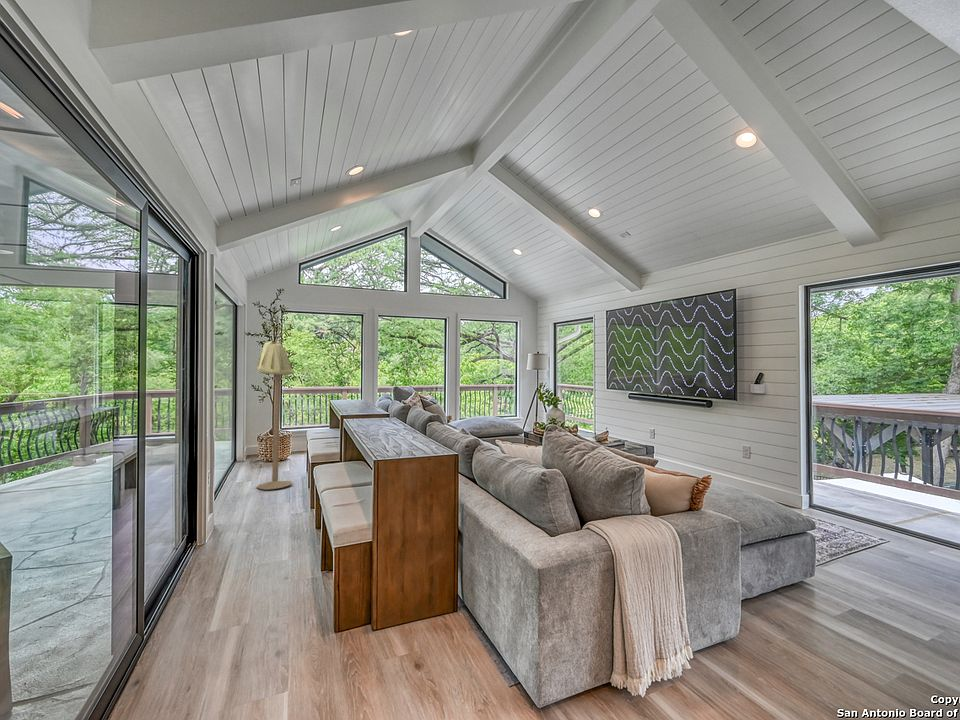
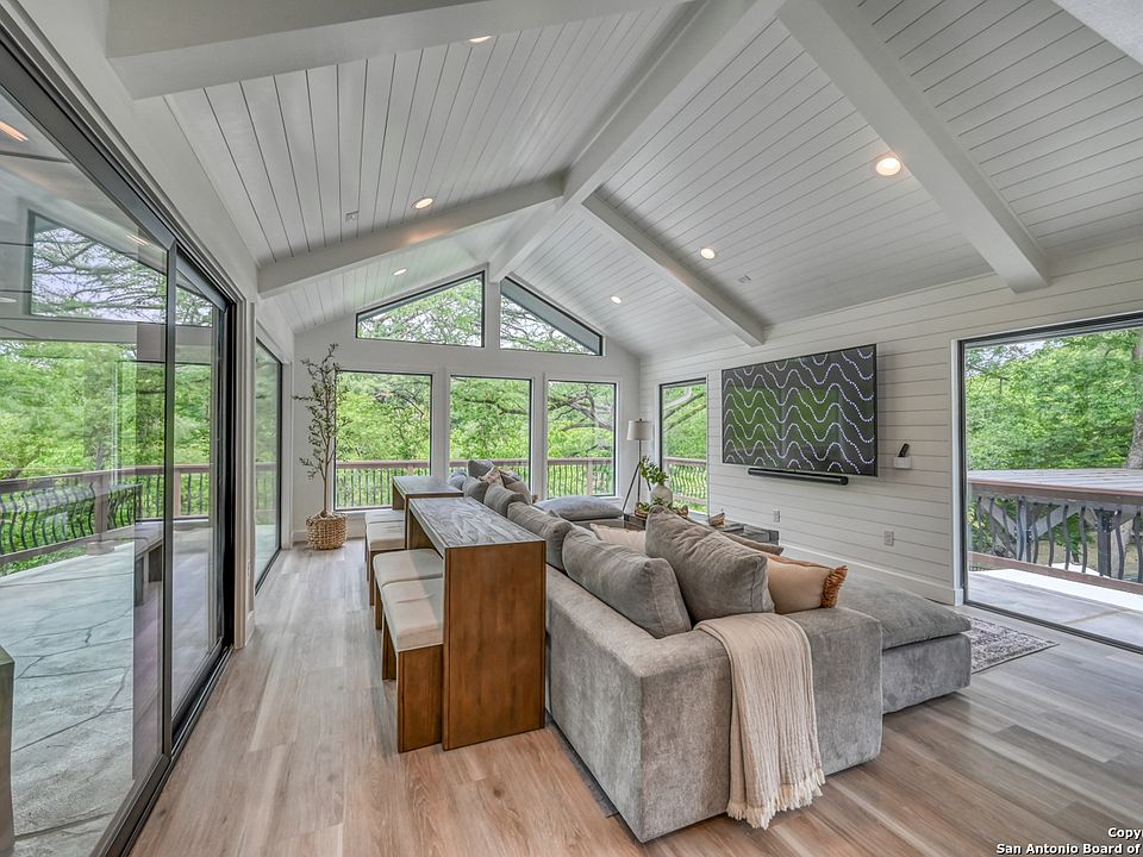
- floor lamp [256,340,295,491]
